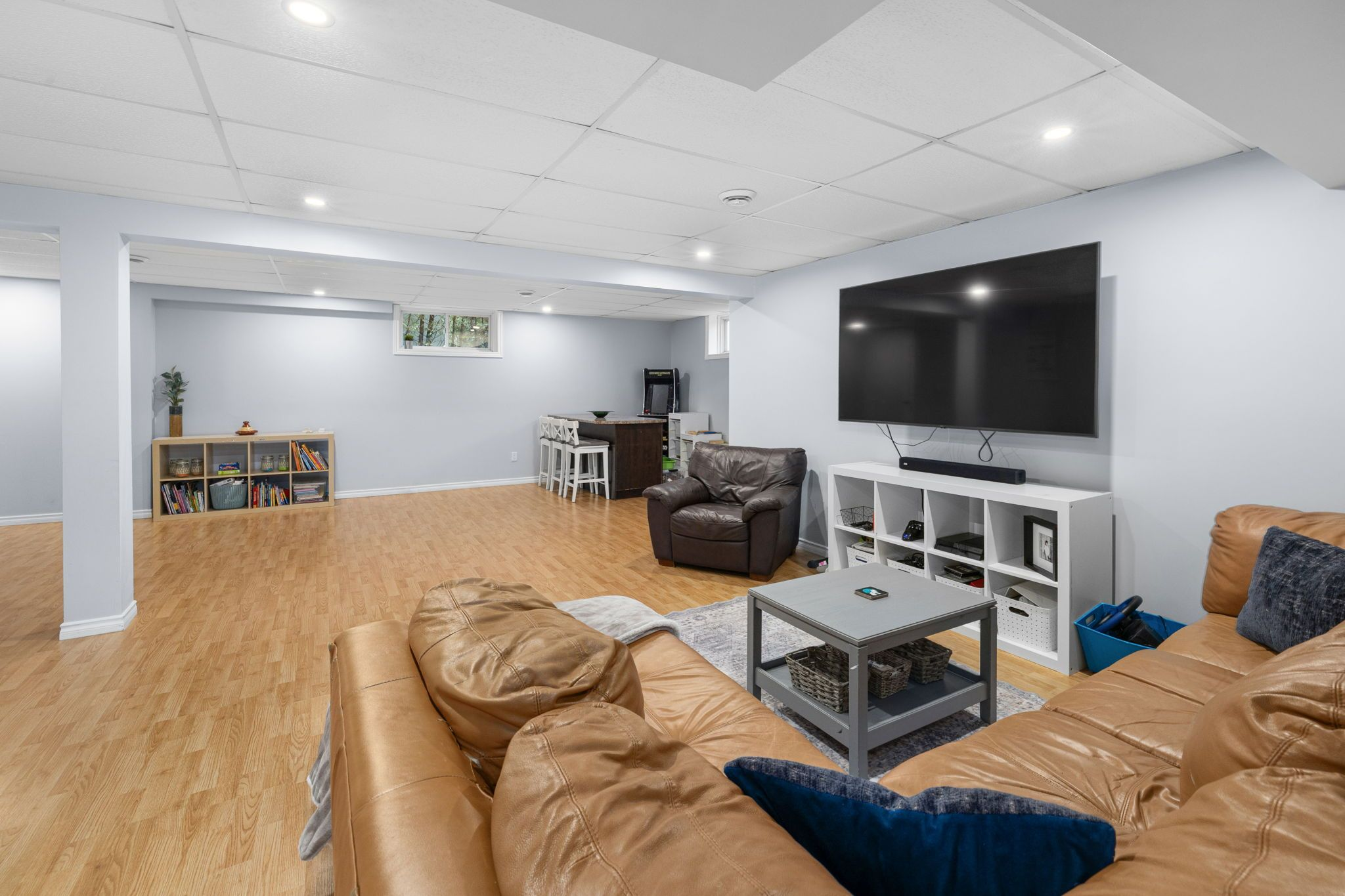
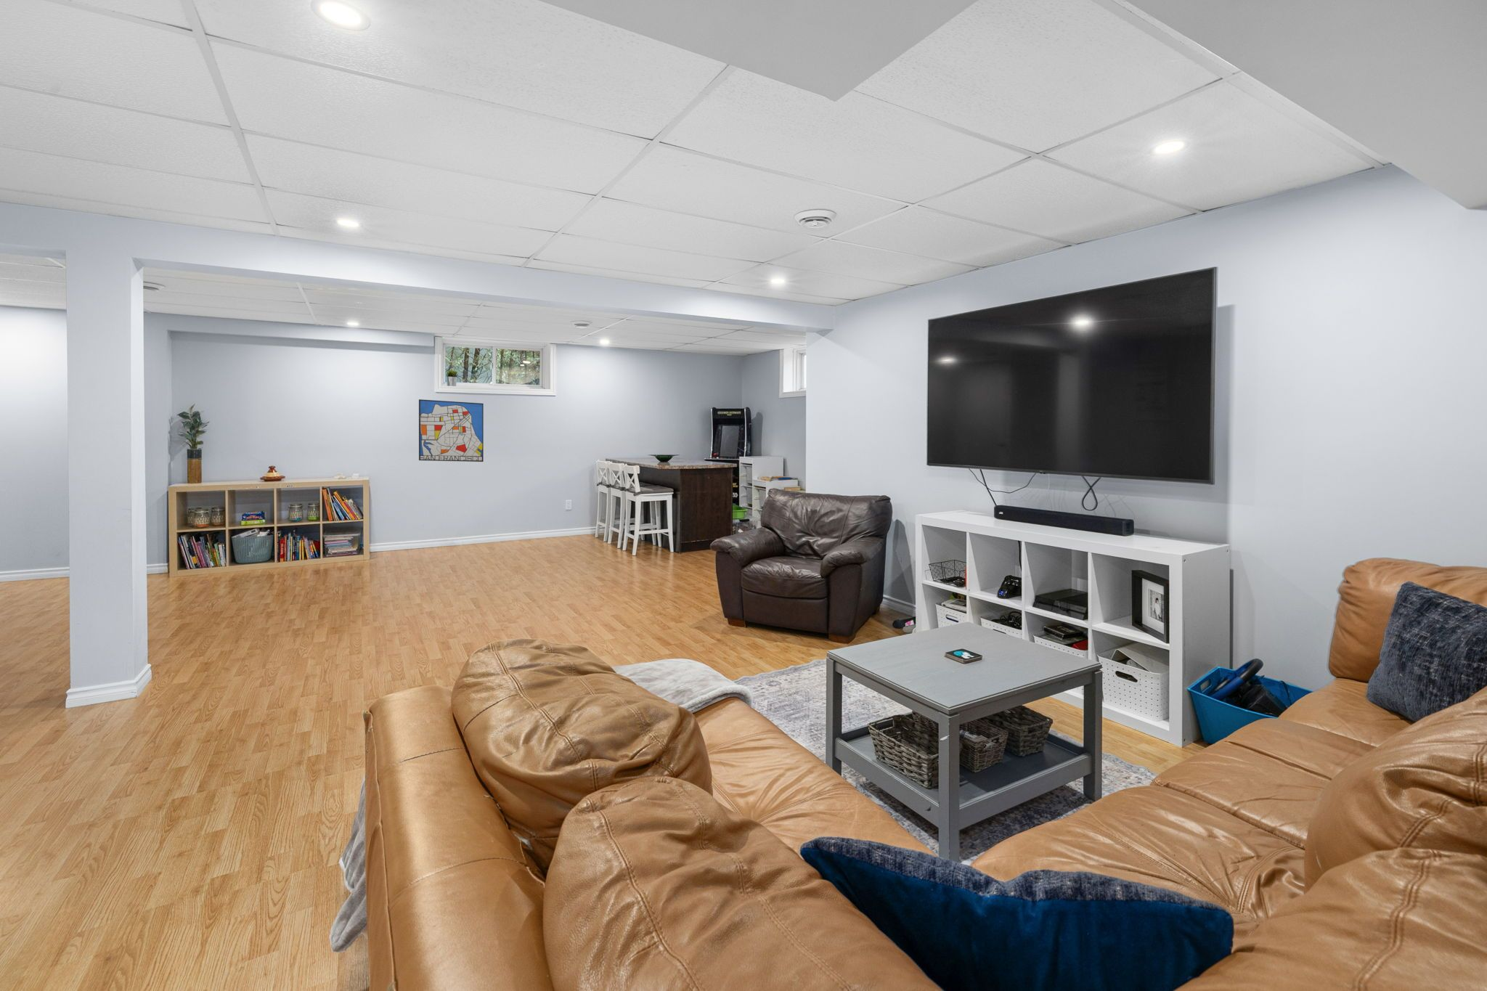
+ wall art [418,398,484,462]
